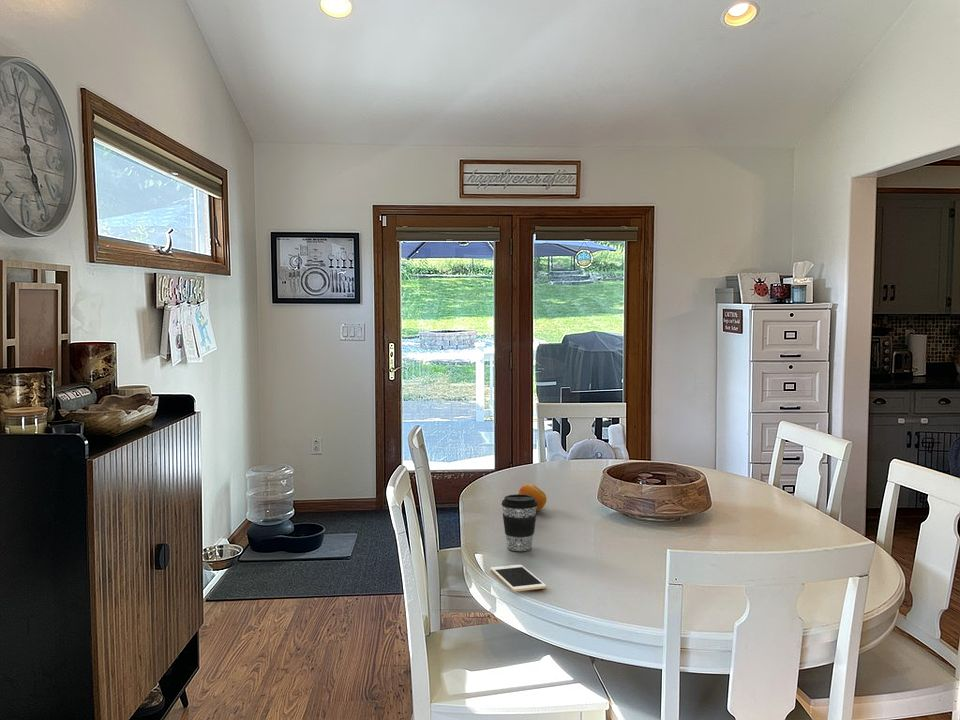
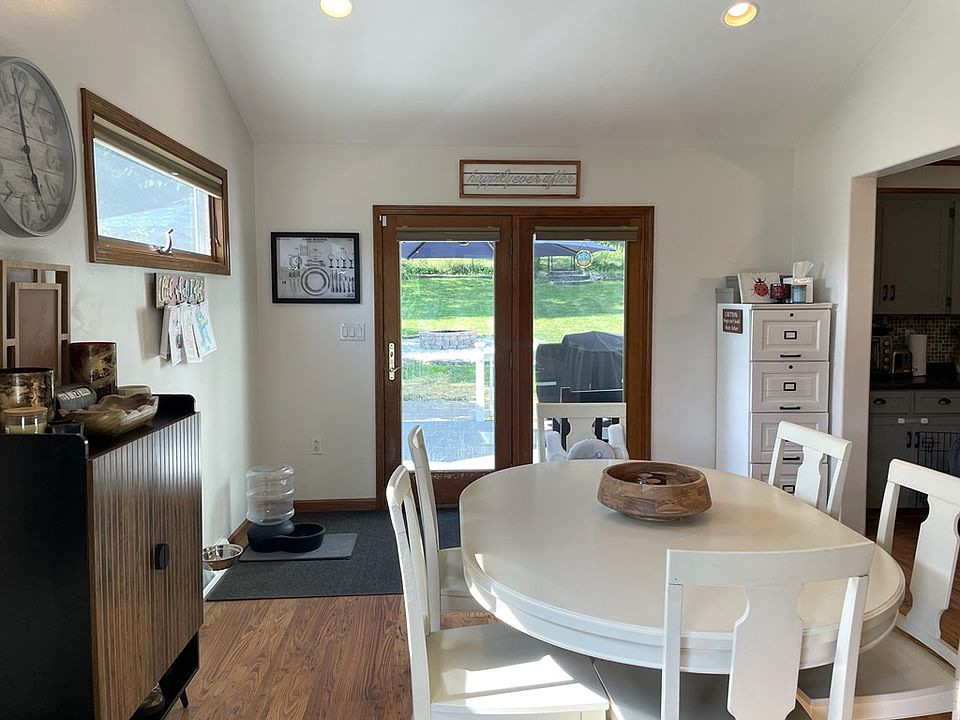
- cell phone [490,564,547,592]
- coffee cup [501,493,538,552]
- fruit [518,483,548,512]
